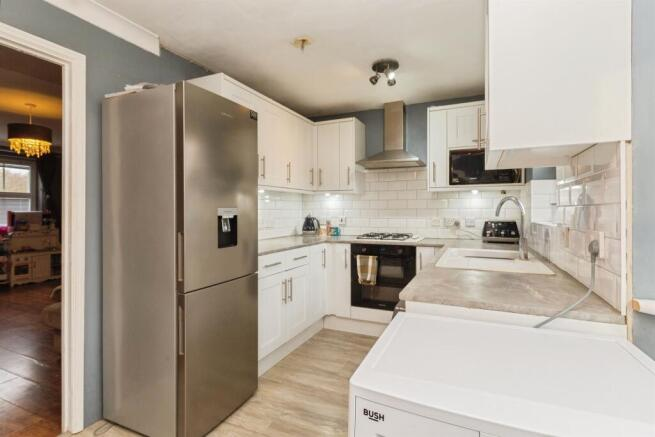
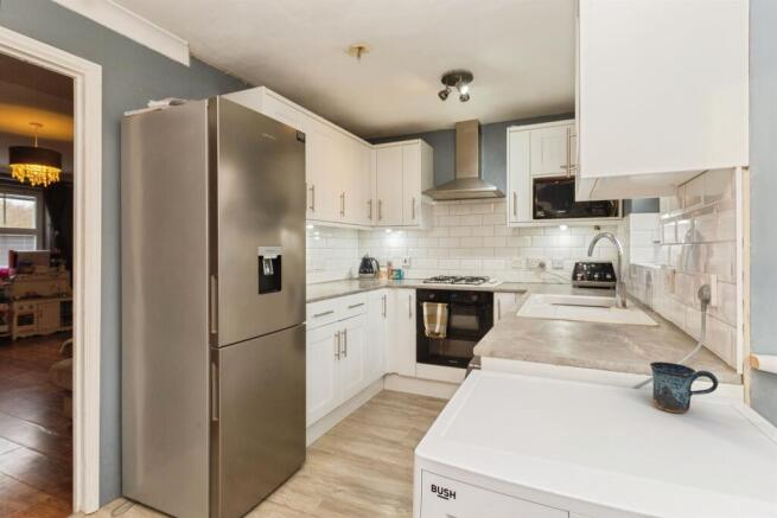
+ mug [649,360,719,414]
